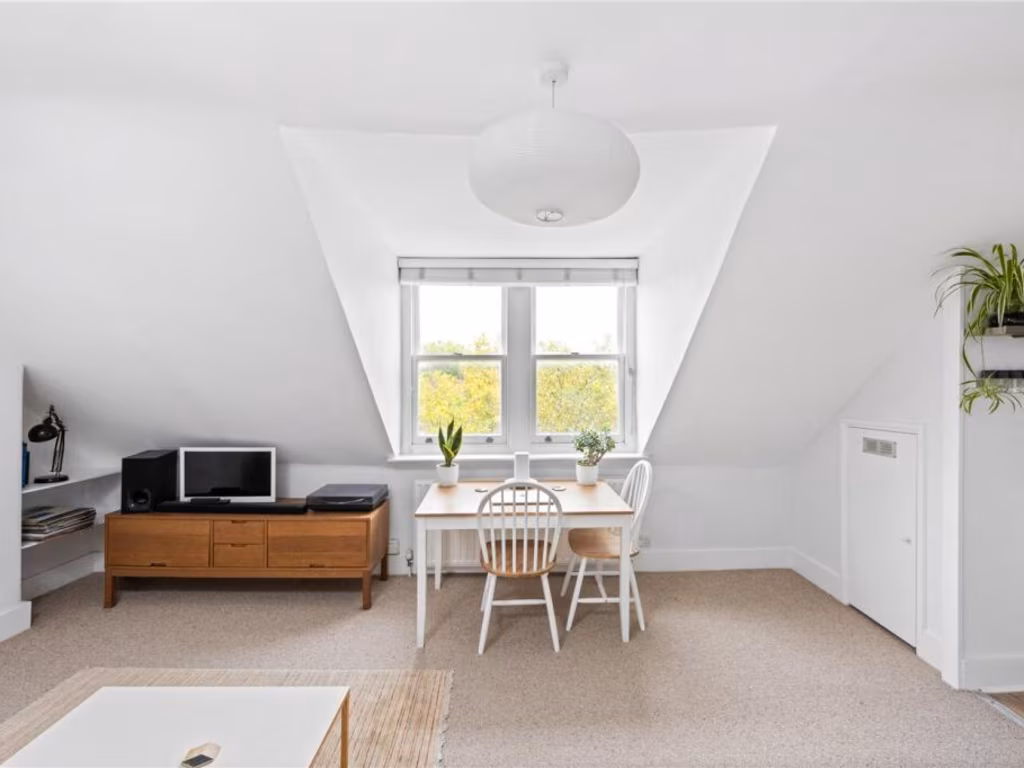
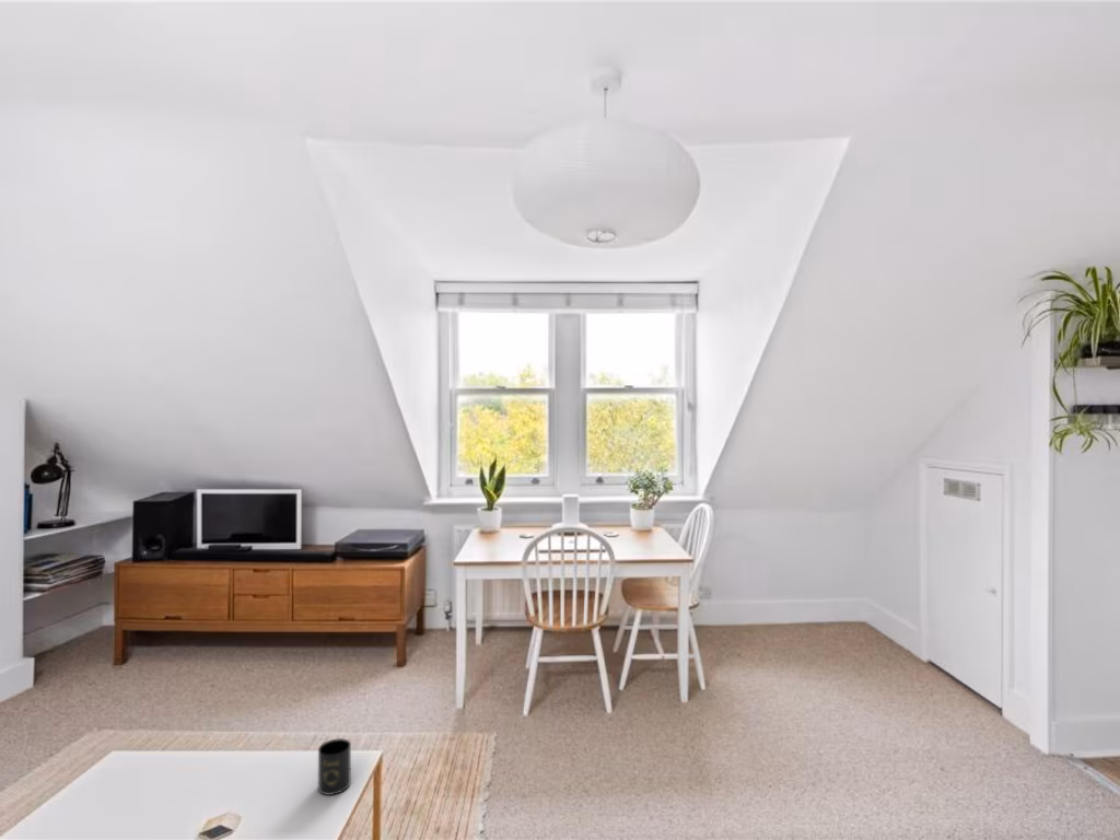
+ mug [317,737,352,796]
